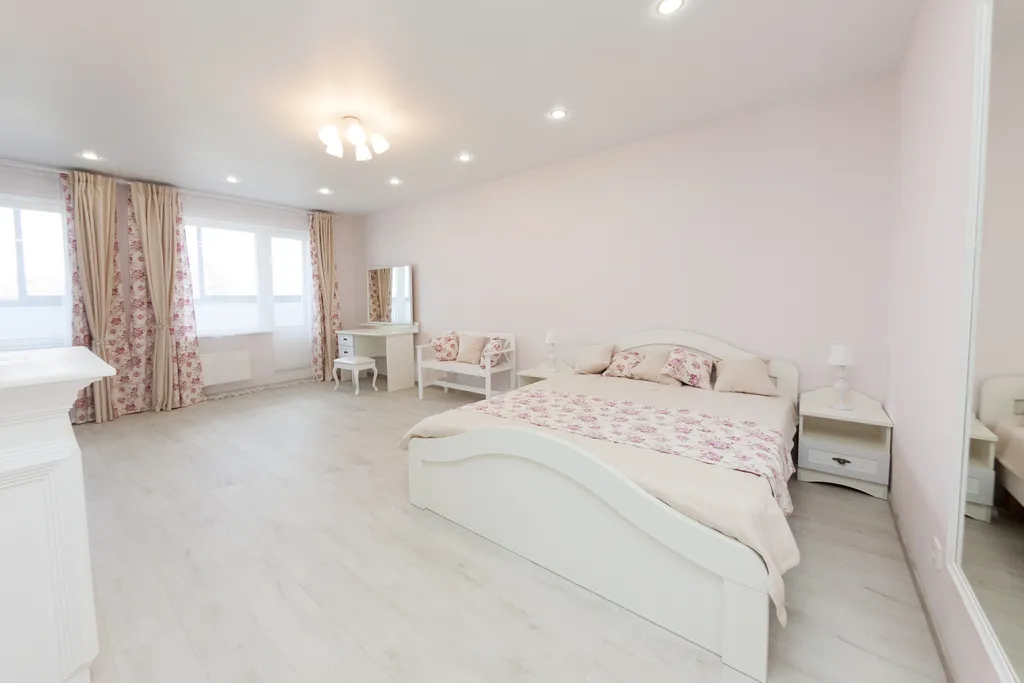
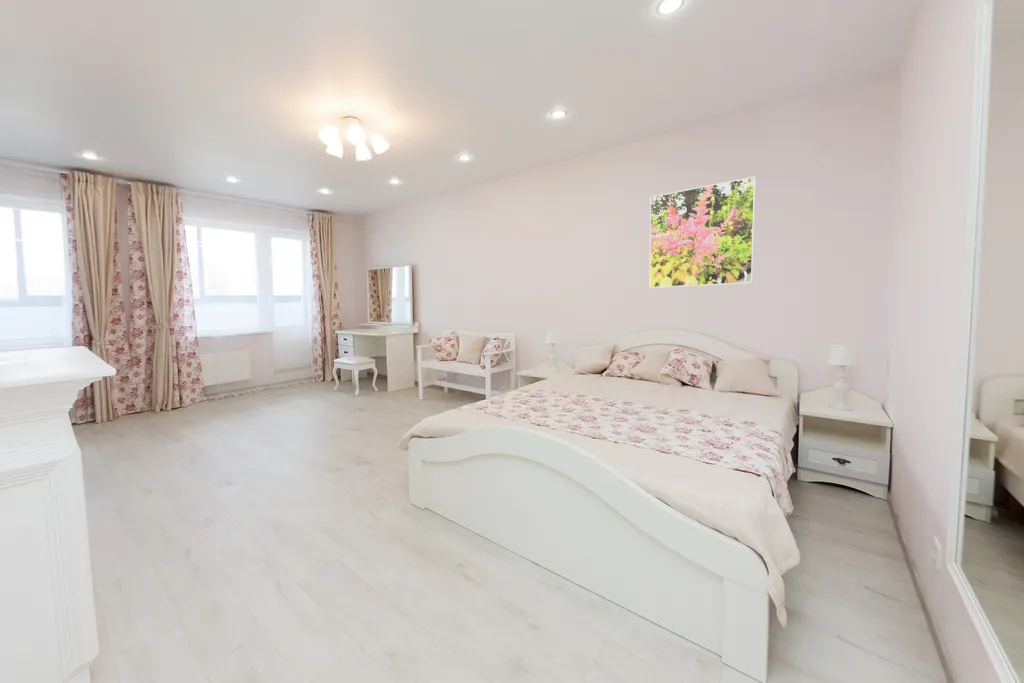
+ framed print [649,176,757,289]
